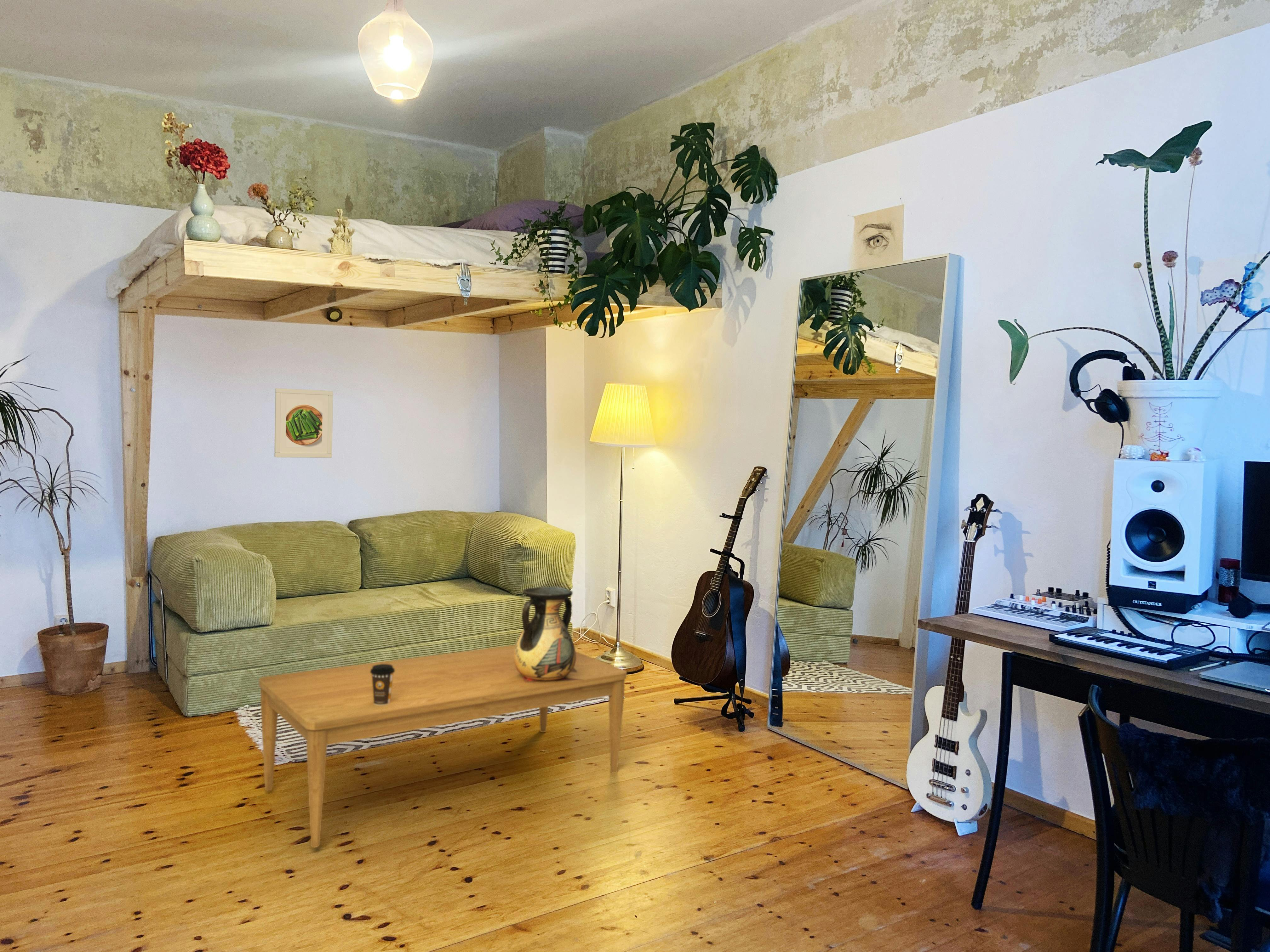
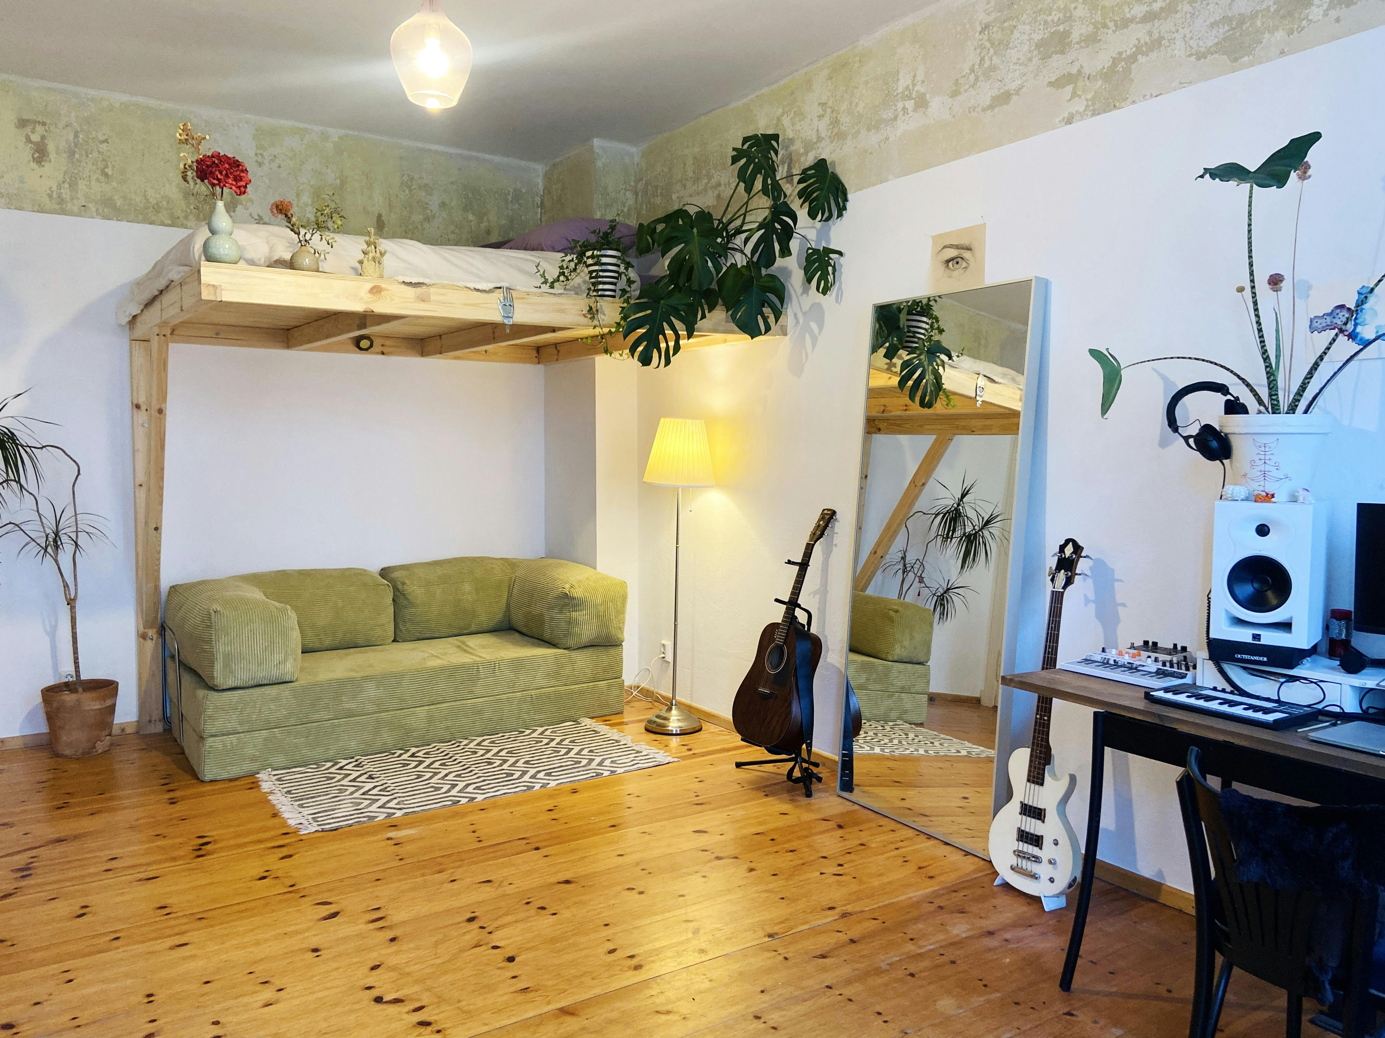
- vase [514,586,582,683]
- coffee cup [370,664,395,705]
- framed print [274,388,333,458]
- coffee table [259,644,627,848]
